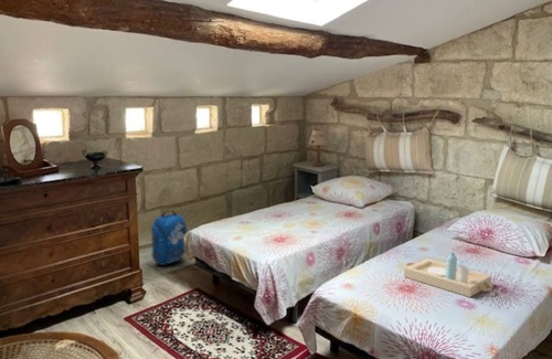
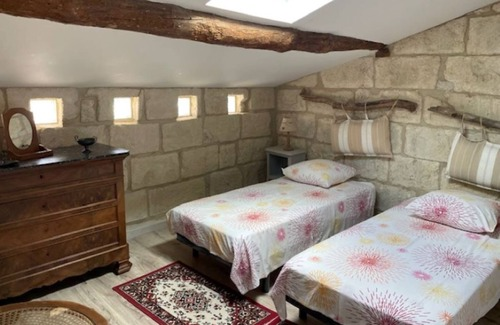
- serving tray [403,252,493,298]
- backpack [150,209,189,266]
